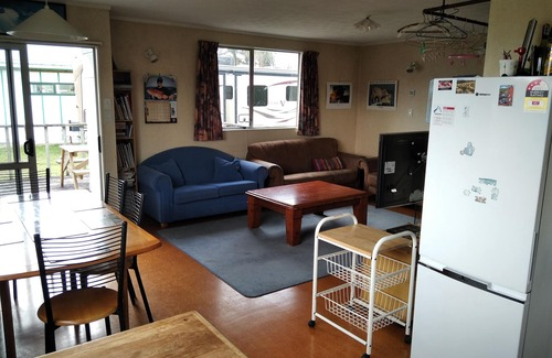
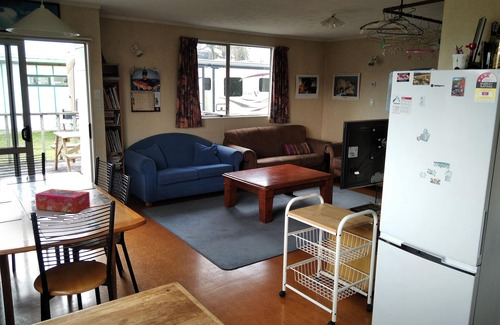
+ tissue box [34,188,91,214]
